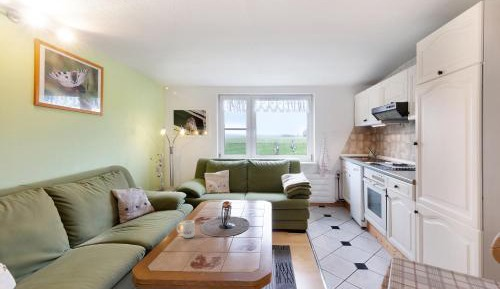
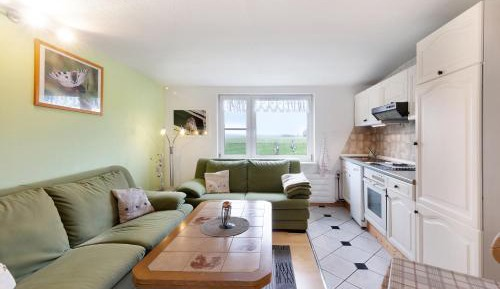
- mug [176,219,195,239]
